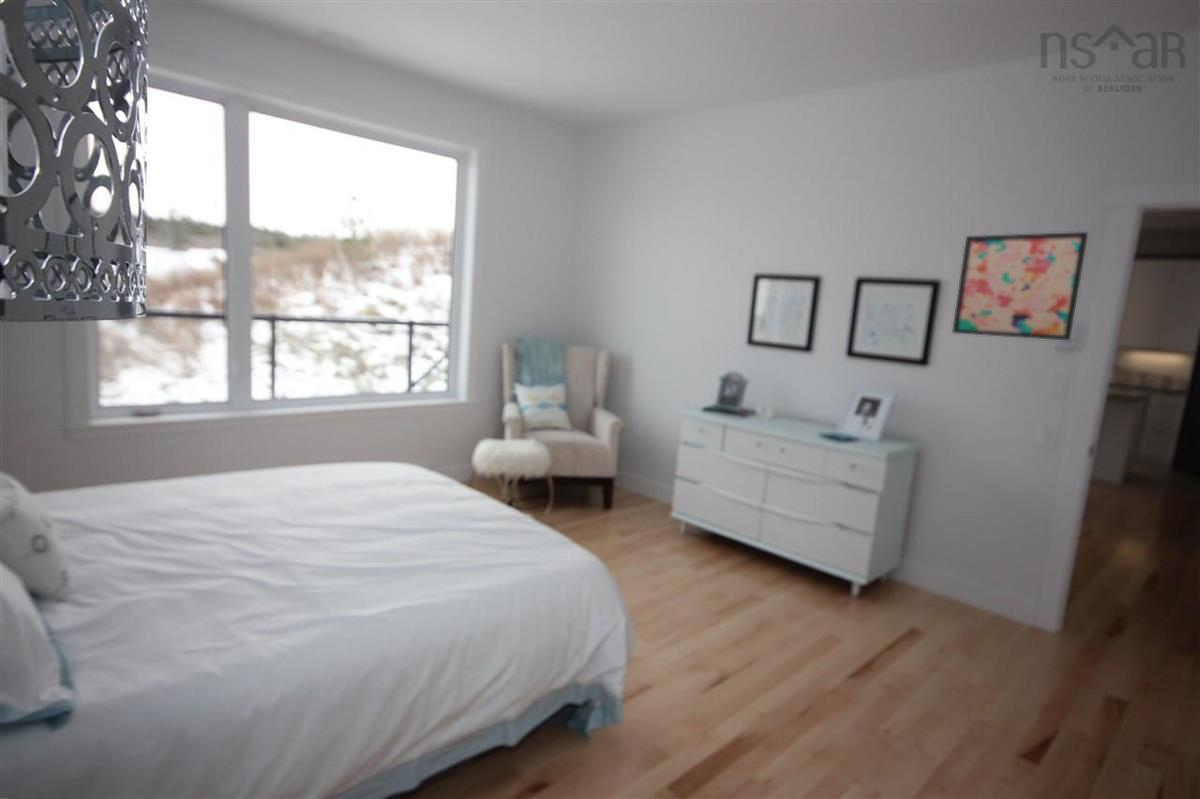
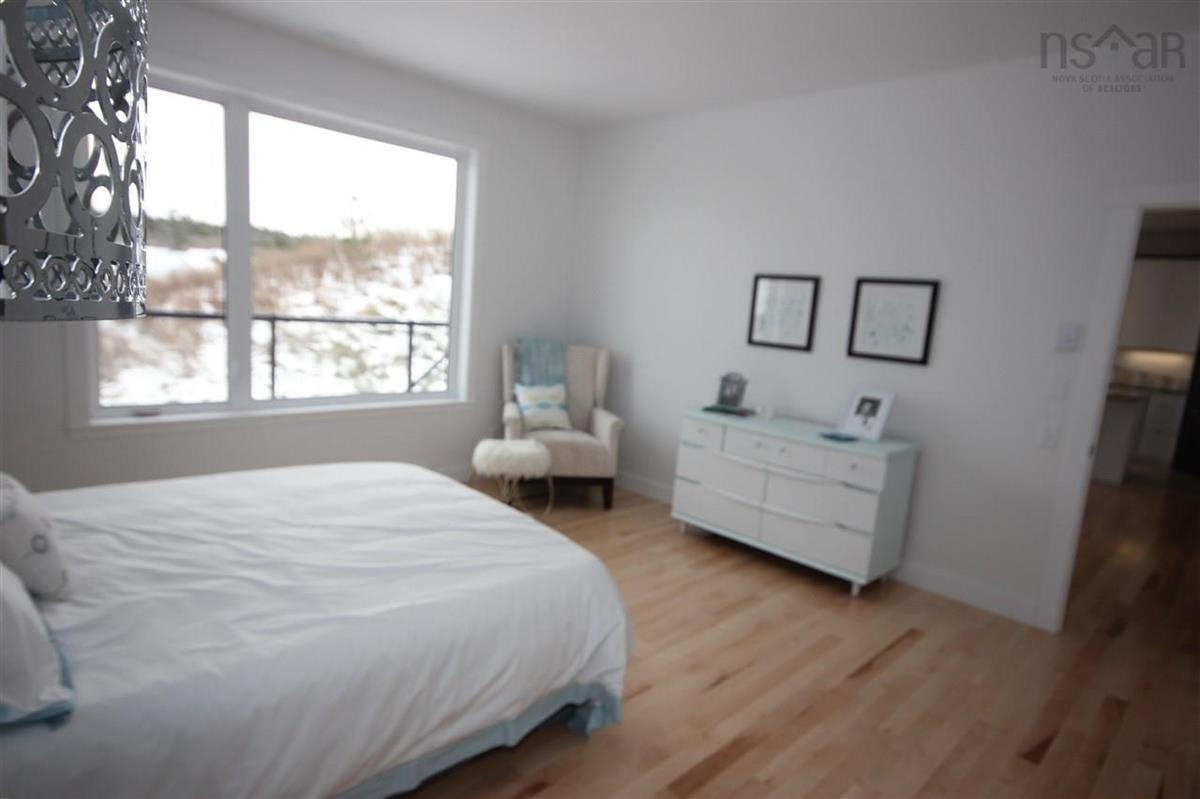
- wall art [951,231,1089,341]
